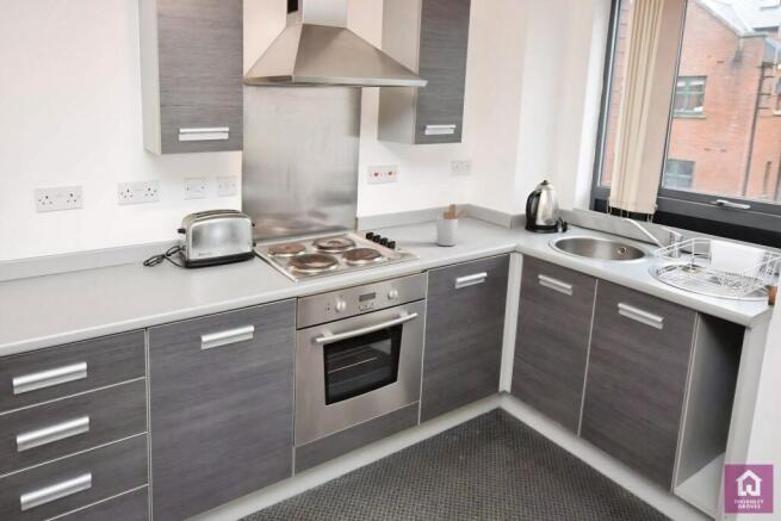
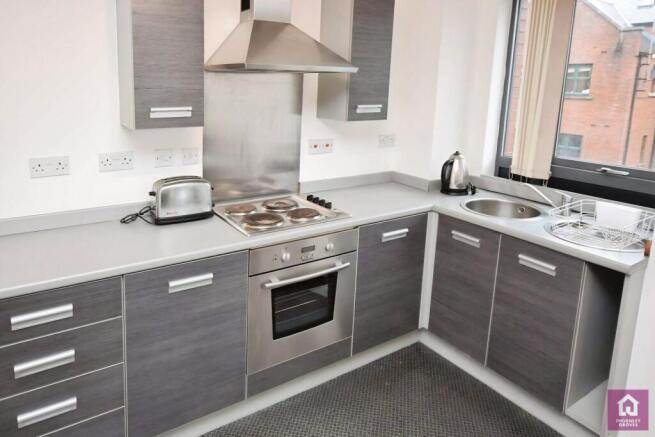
- utensil holder [435,203,471,247]
